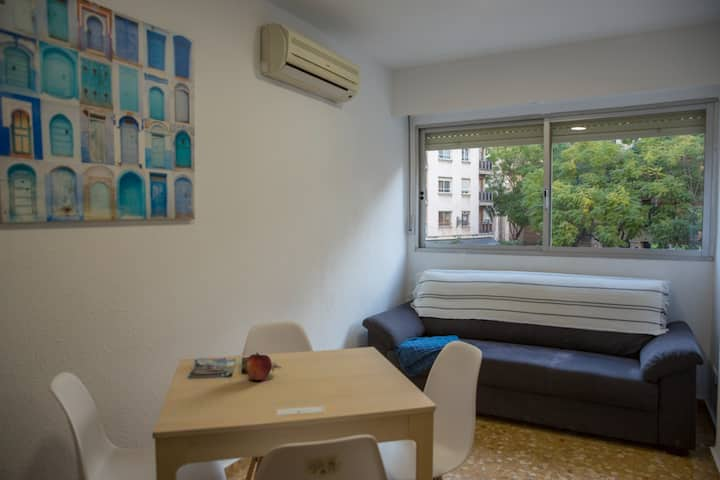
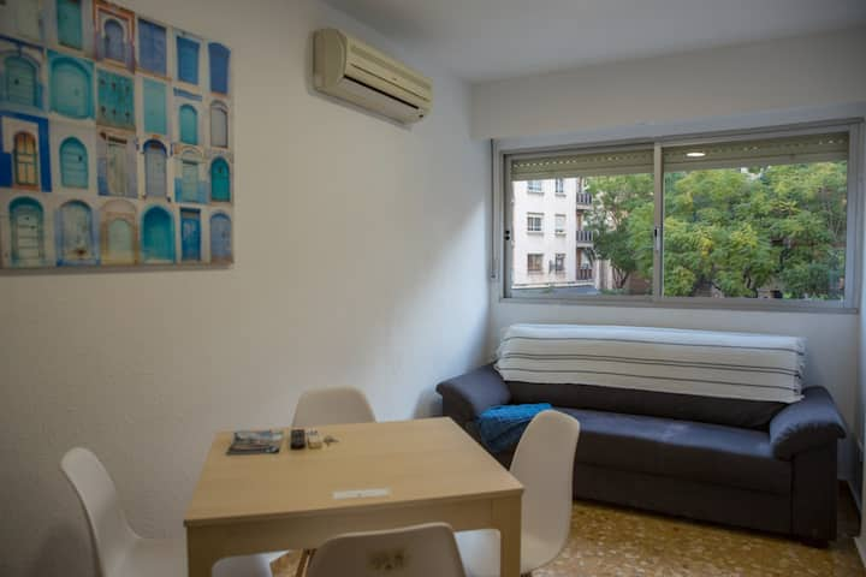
- fruit [245,351,273,381]
